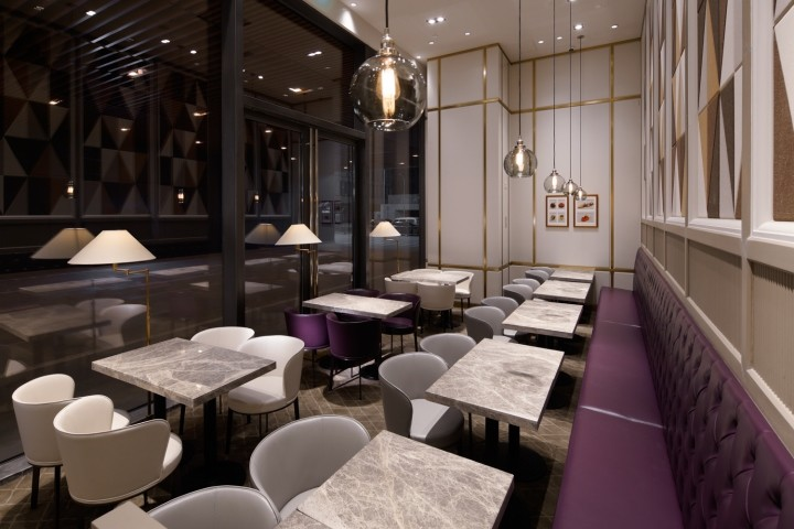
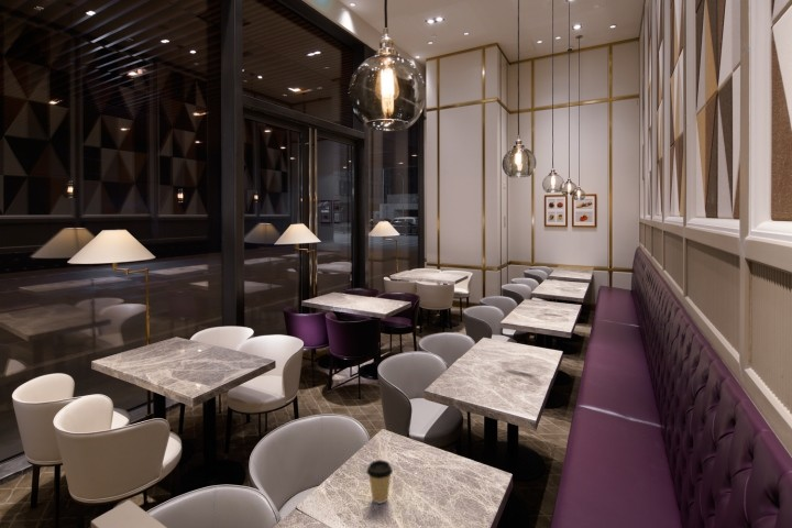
+ coffee cup [365,459,394,505]
